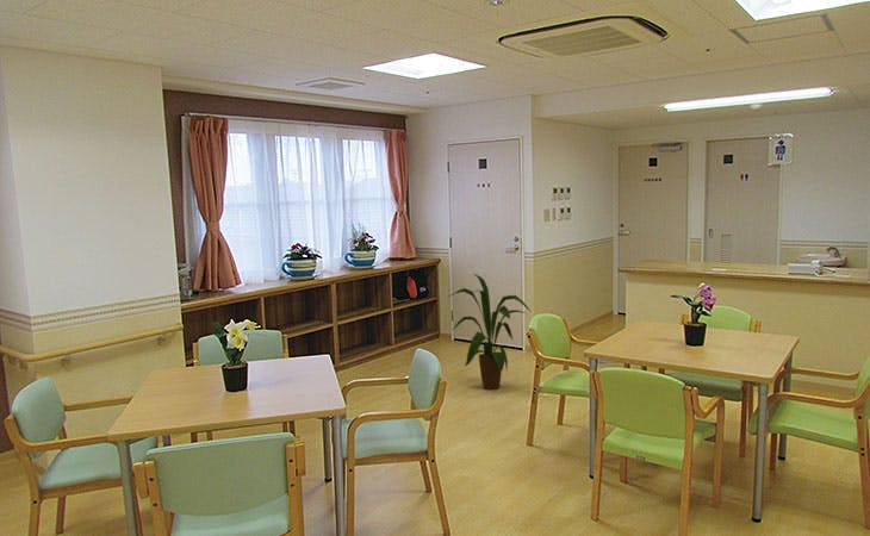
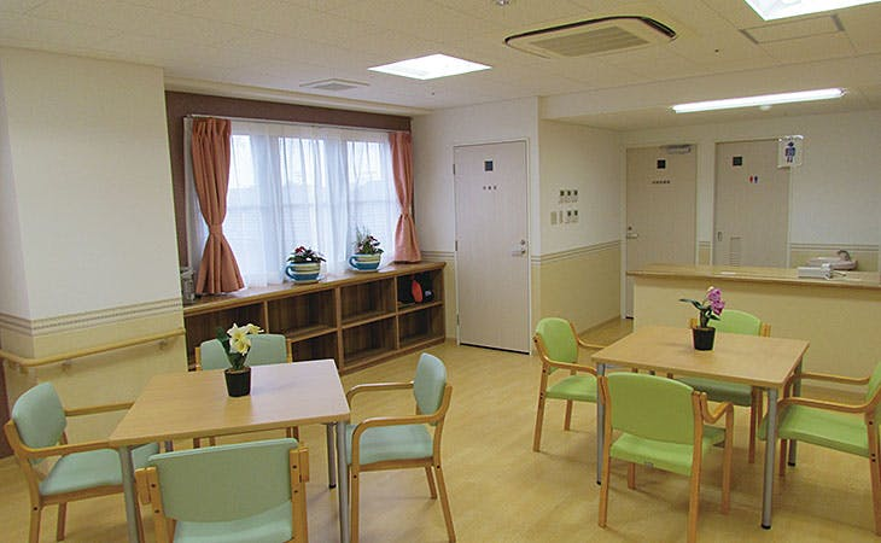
- house plant [447,273,532,391]
